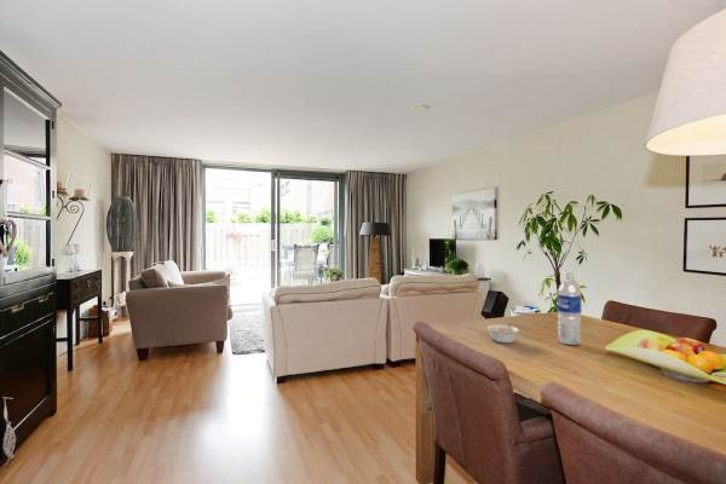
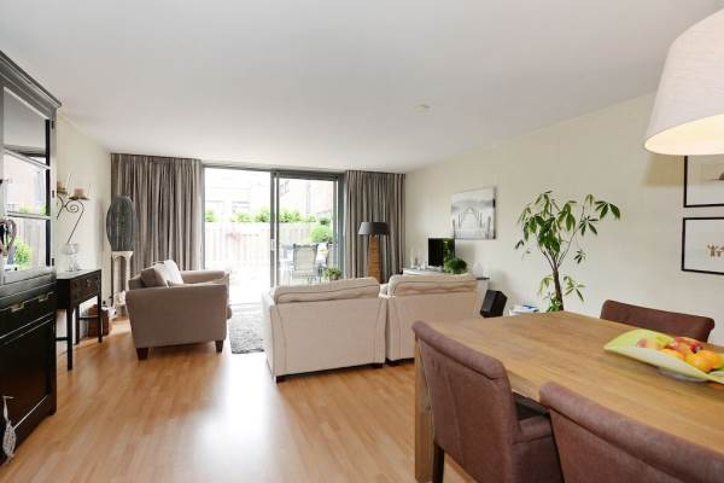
- water bottle [557,271,582,346]
- legume [486,321,520,344]
